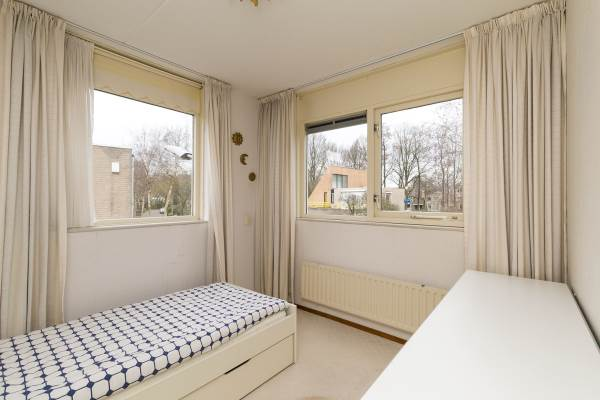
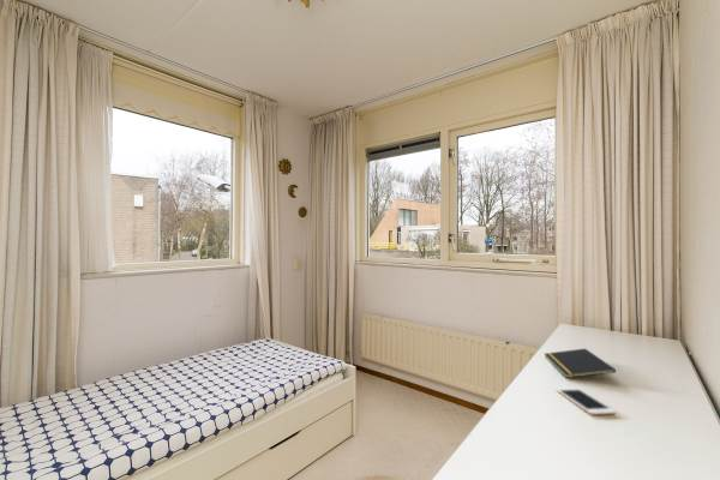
+ notepad [544,347,617,379]
+ cell phone [554,386,617,416]
